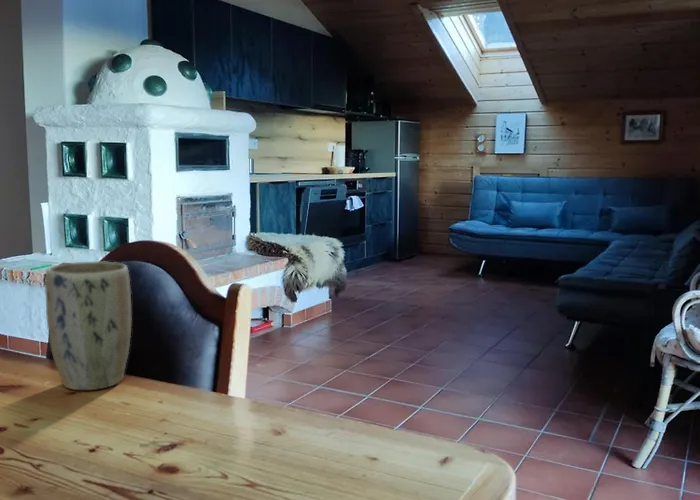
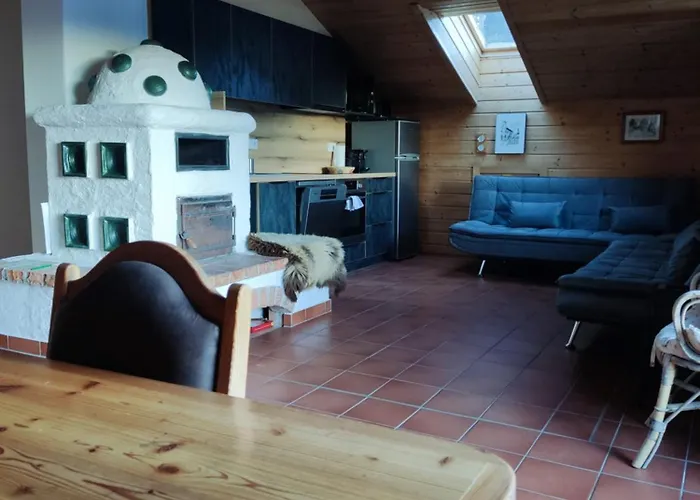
- plant pot [44,260,132,391]
